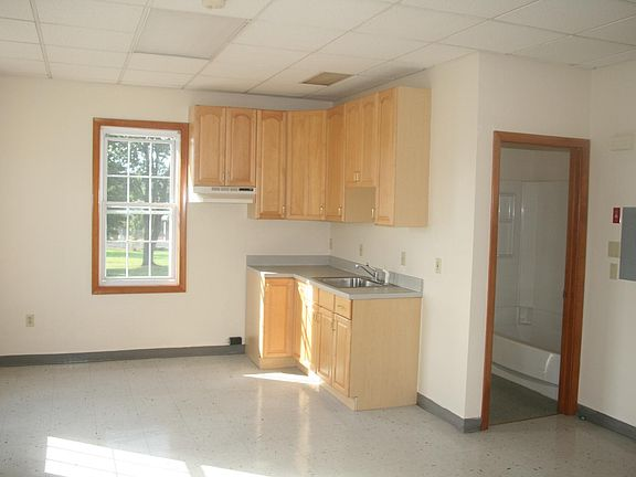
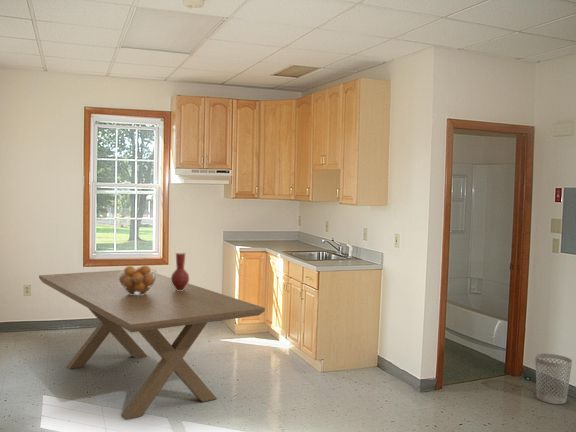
+ fruit basket [118,264,158,295]
+ vase [170,251,190,291]
+ wastebasket [534,353,573,405]
+ dining table [38,268,266,420]
